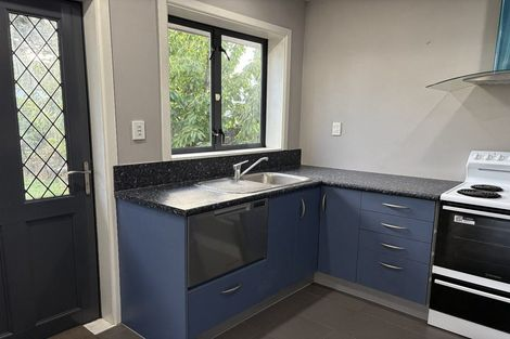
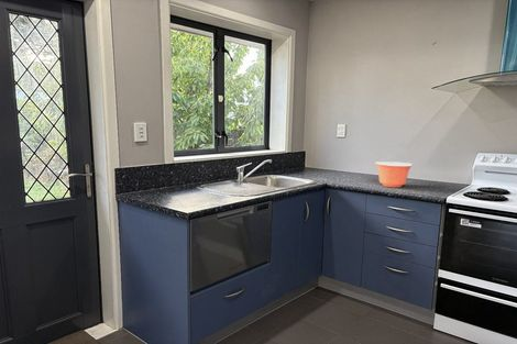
+ mixing bowl [374,160,414,188]
